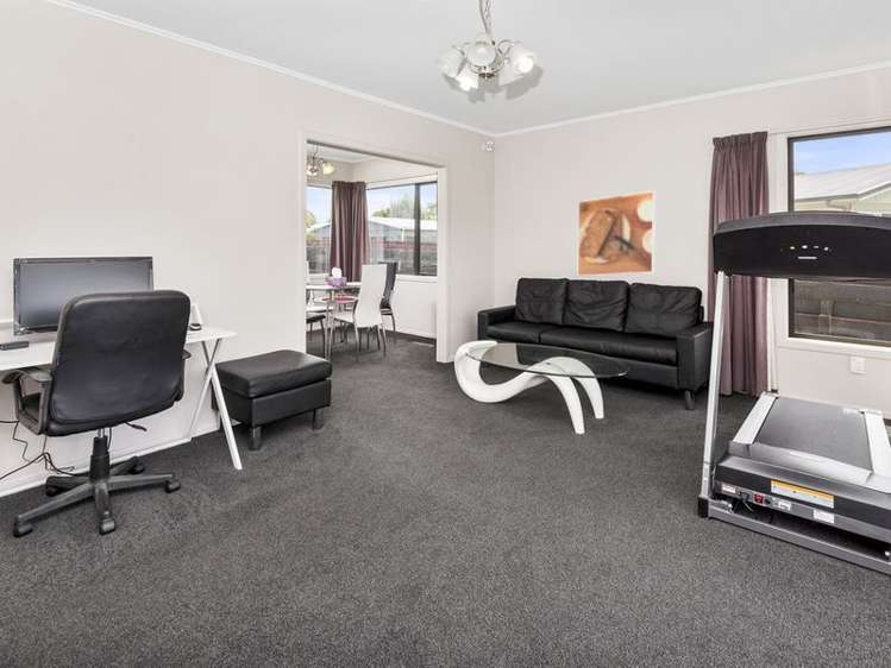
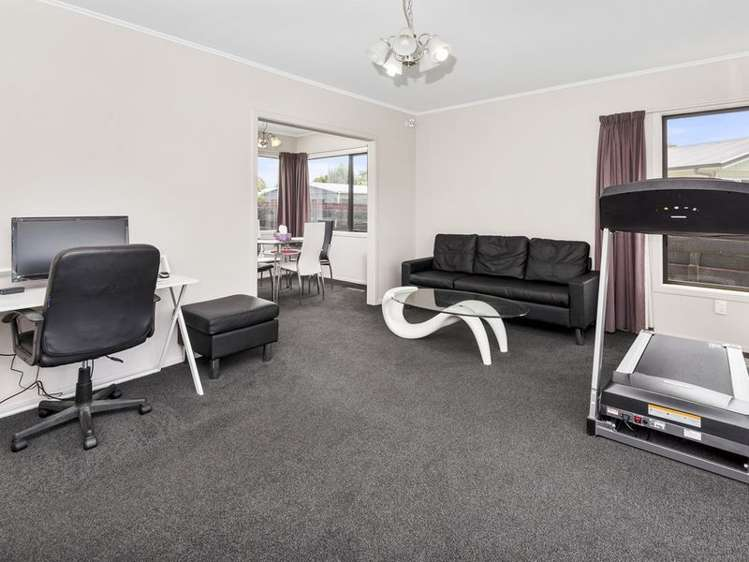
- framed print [577,189,657,277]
